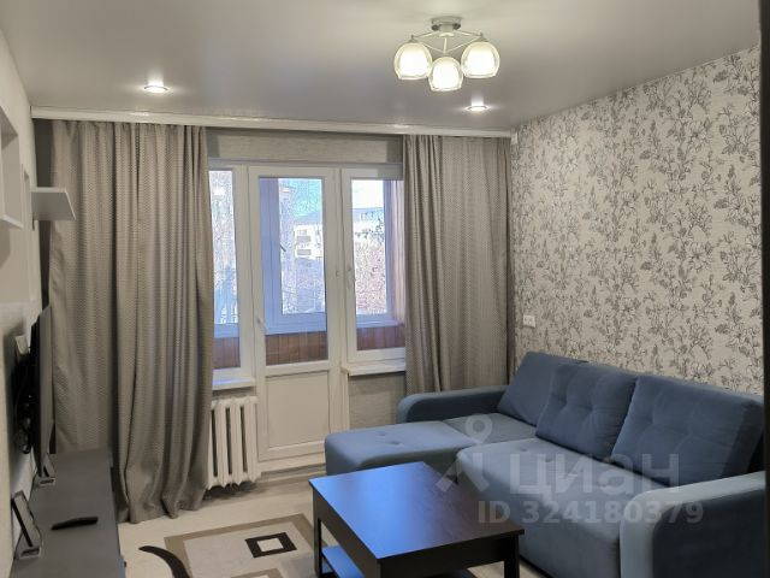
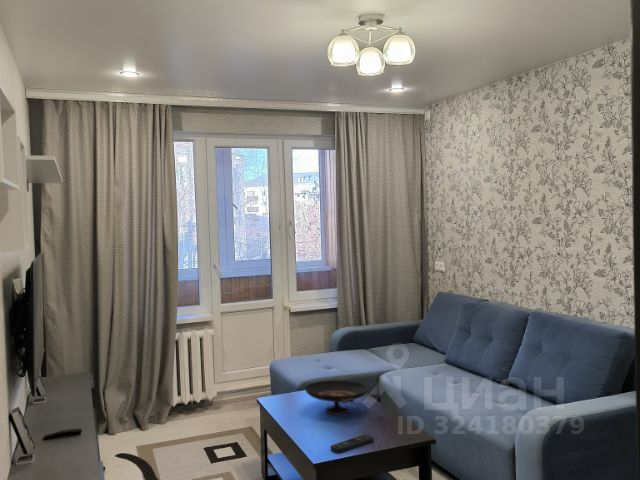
+ decorative bowl [304,379,369,416]
+ remote control [330,434,374,453]
